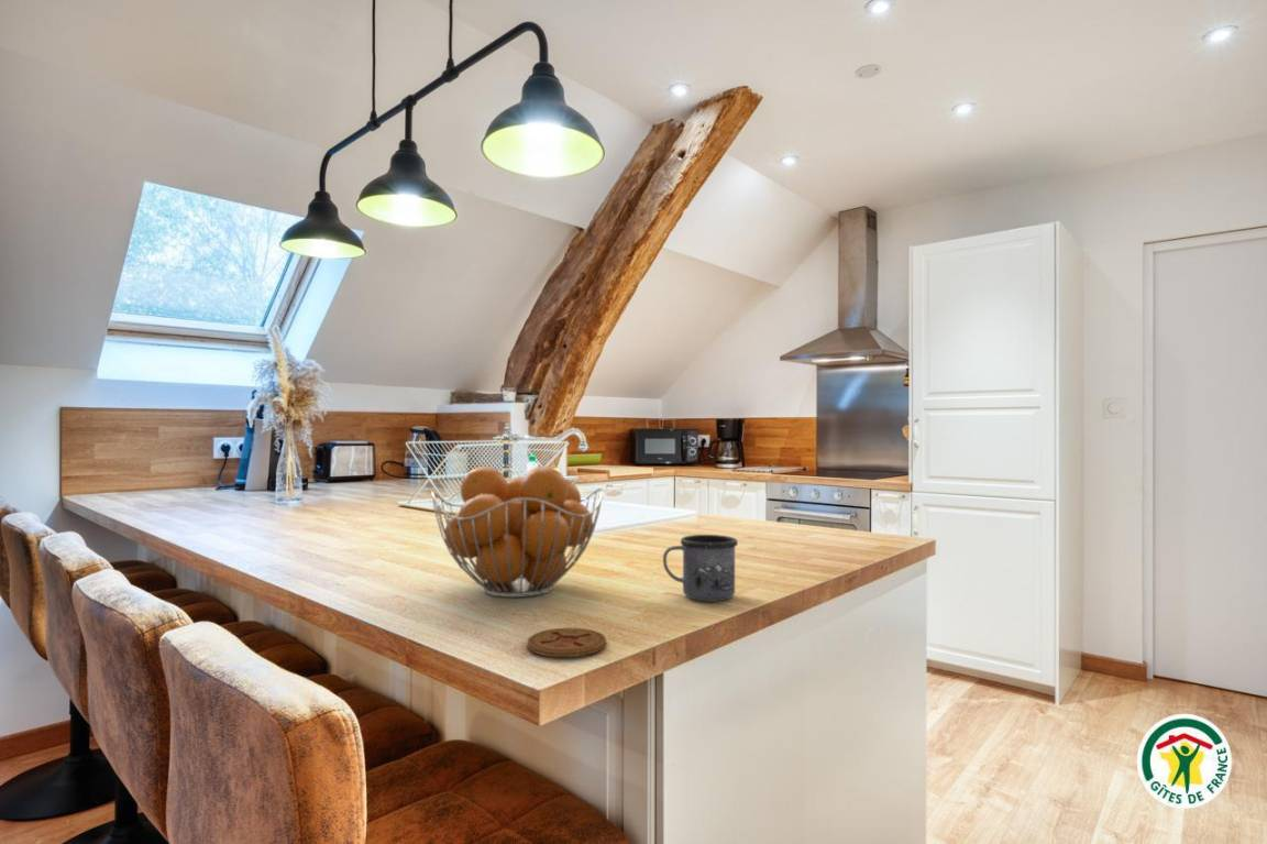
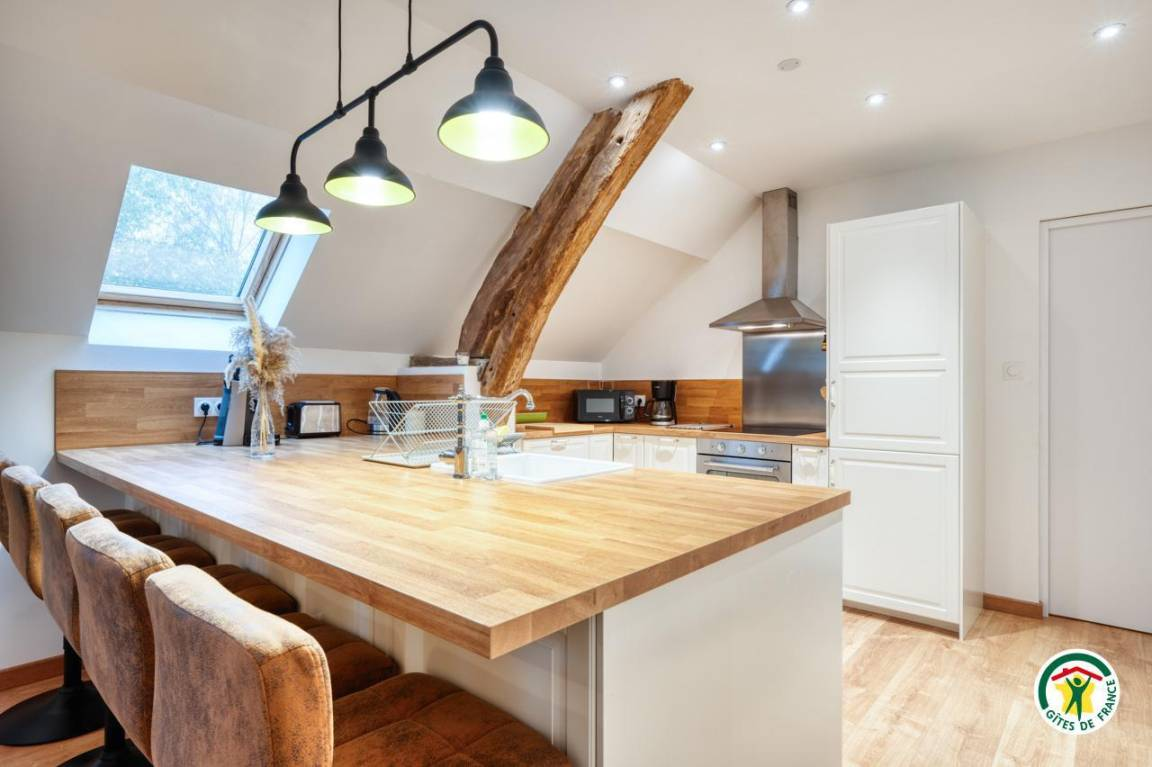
- fruit basket [430,465,604,599]
- coaster [526,627,608,658]
- mug [662,534,739,602]
